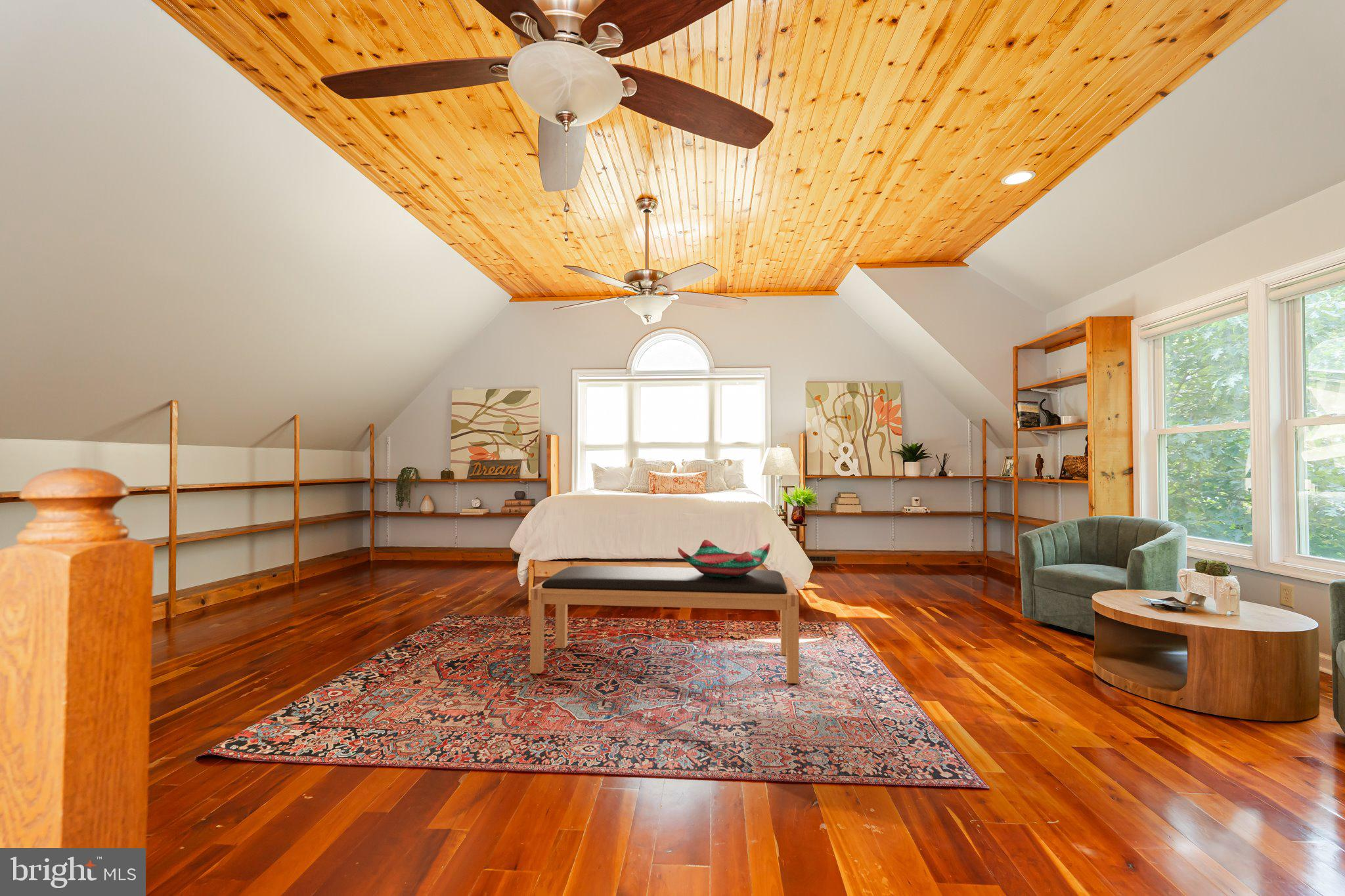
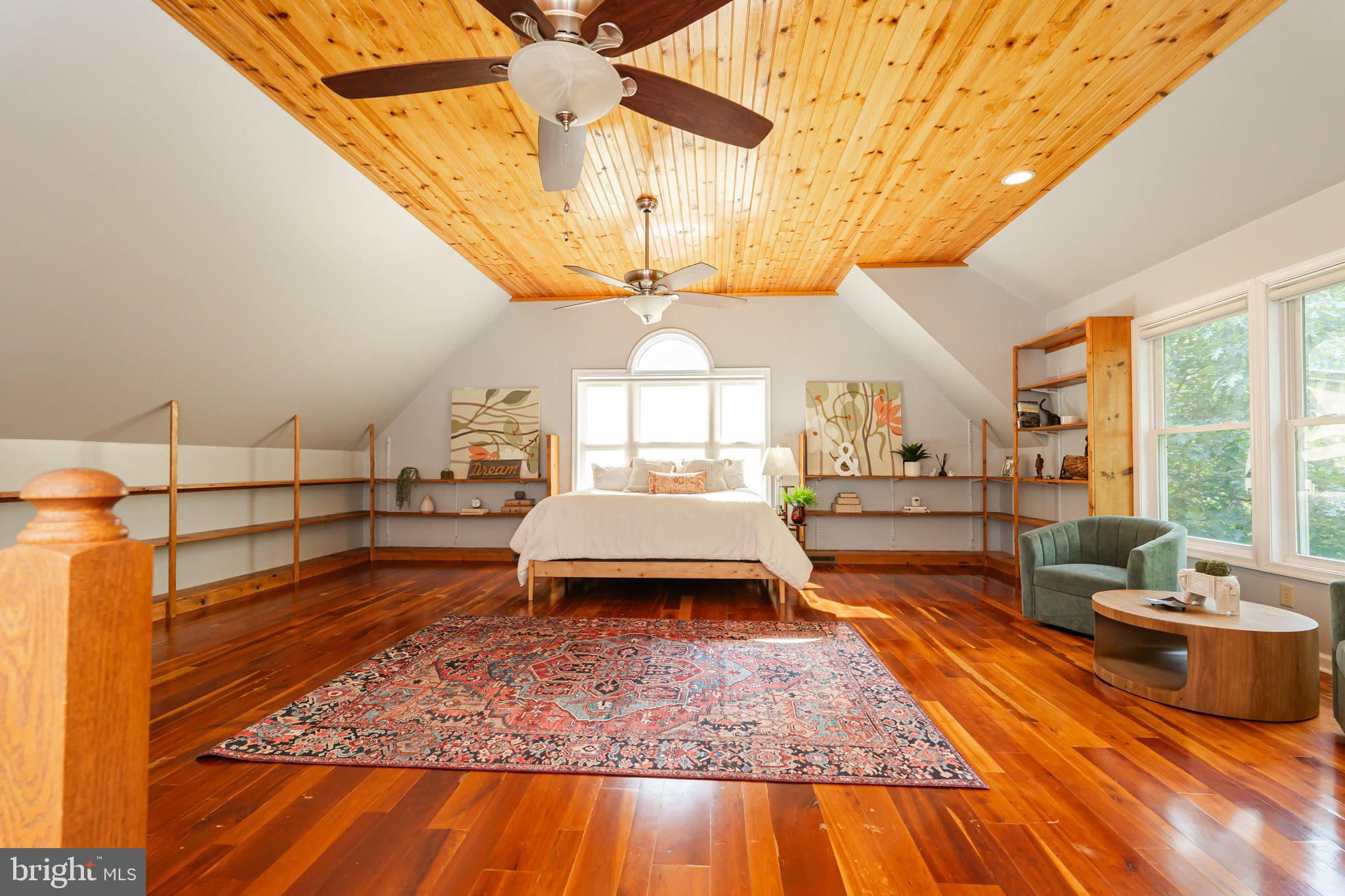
- decorative bowl [677,539,770,578]
- bench [529,565,799,684]
